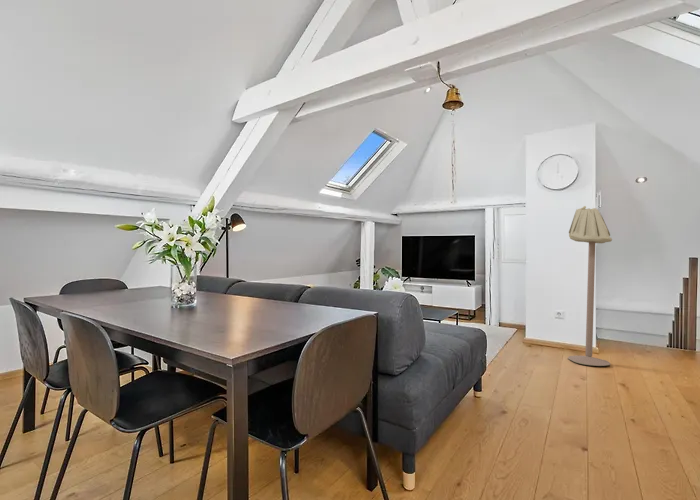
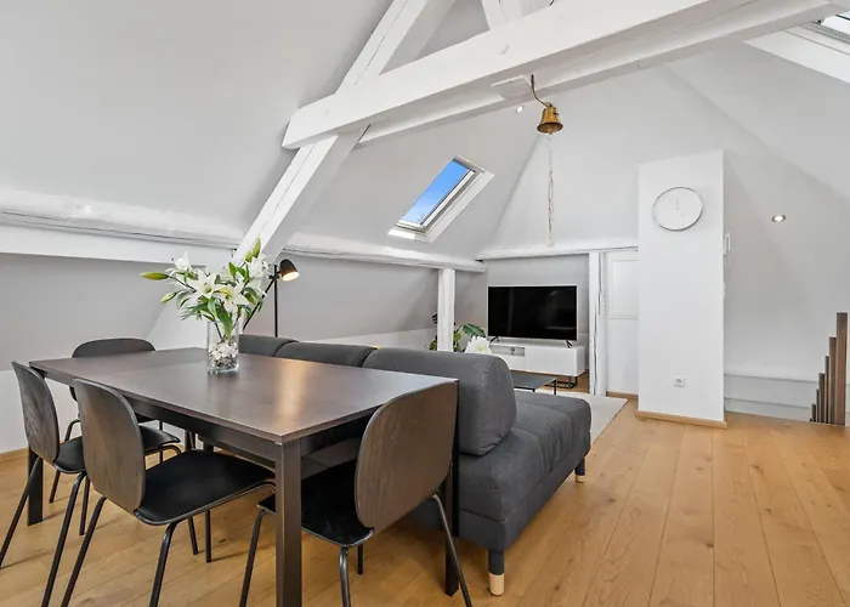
- floor lamp [567,205,613,367]
